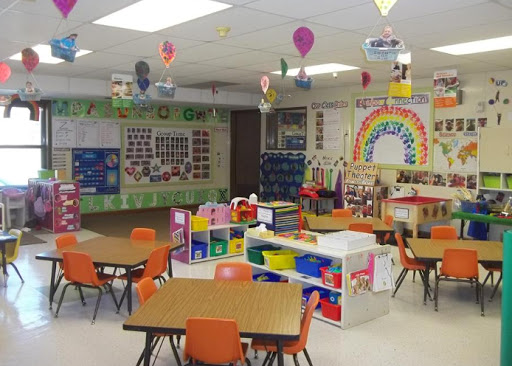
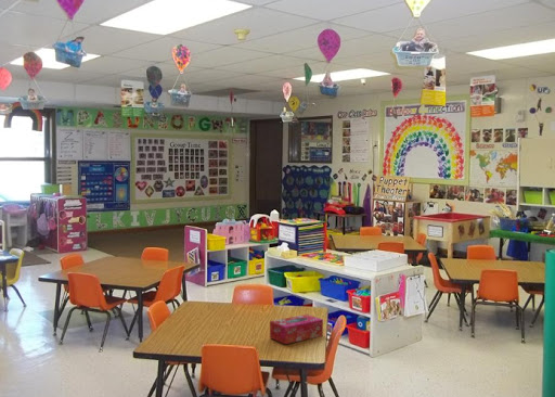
+ tissue box [269,313,324,345]
